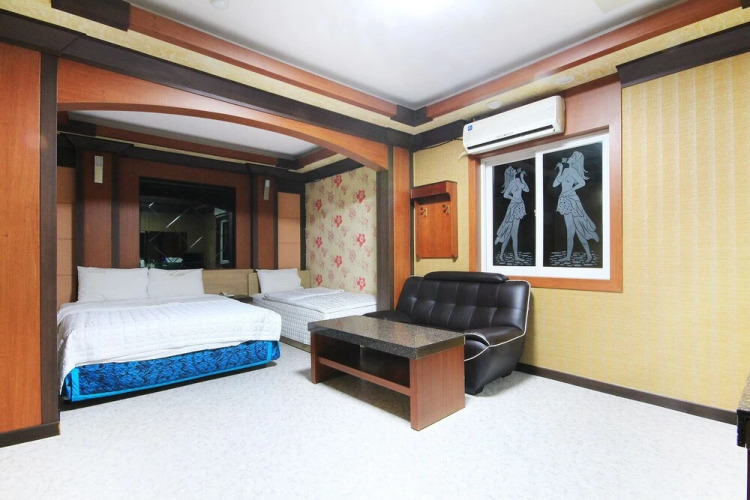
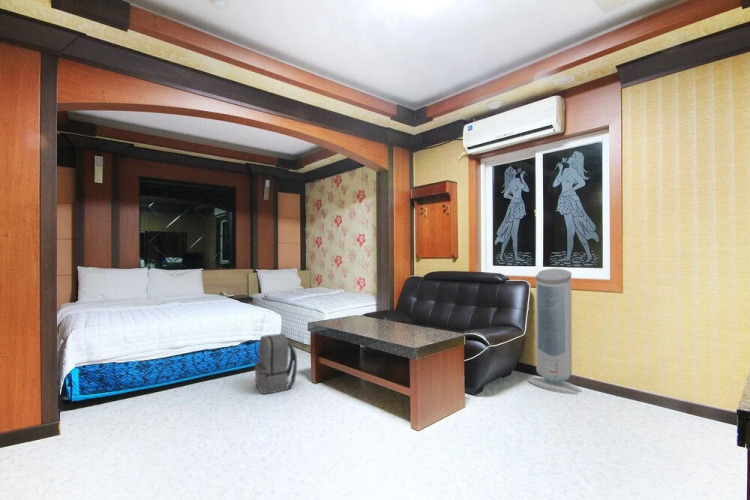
+ backpack [253,333,298,395]
+ air purifier [527,268,582,396]
